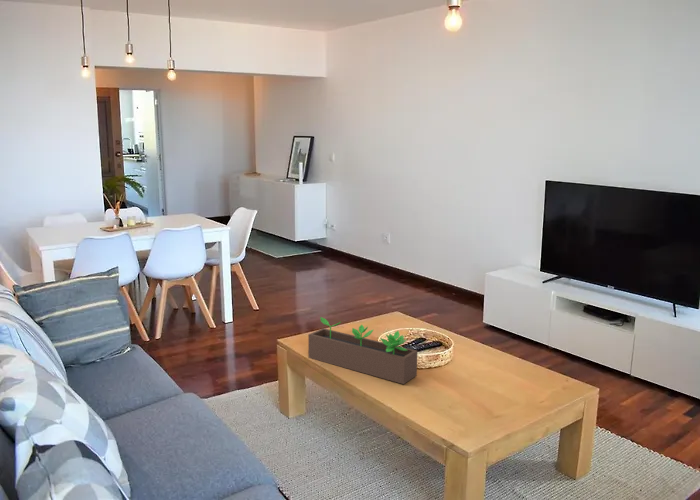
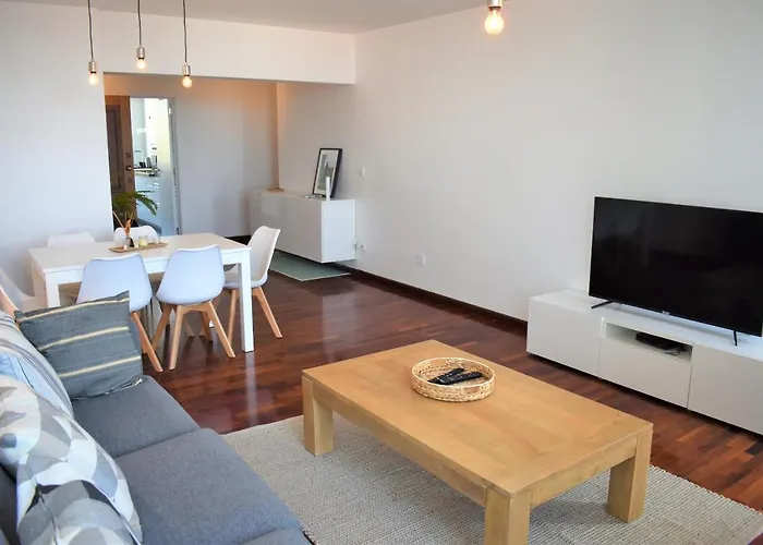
- succulent planter [307,316,418,385]
